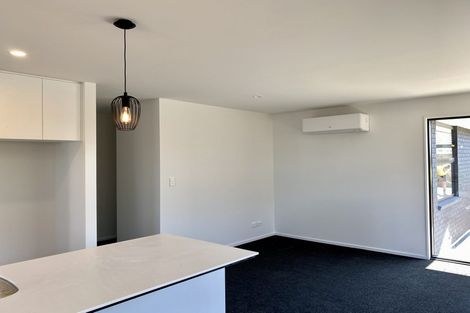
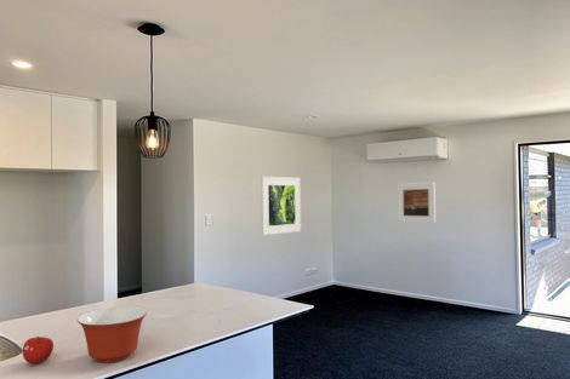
+ mixing bowl [76,305,148,363]
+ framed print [261,176,302,236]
+ fruit [22,335,55,364]
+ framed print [397,182,437,224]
